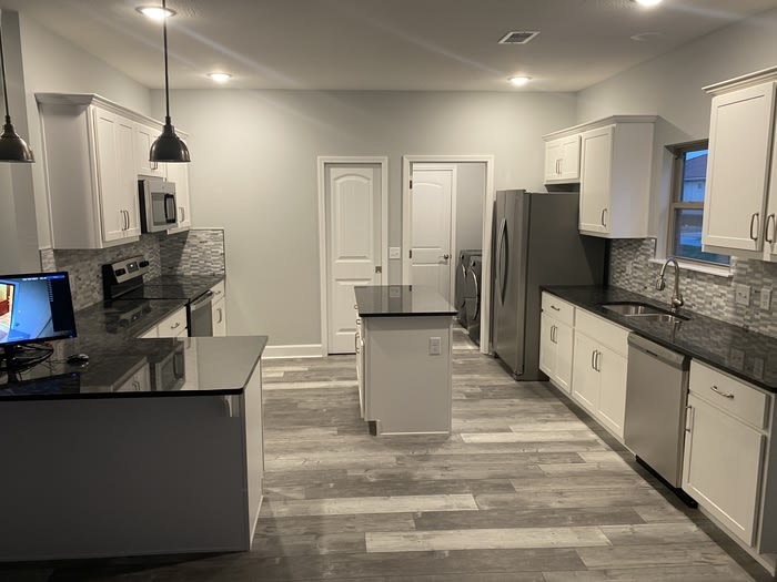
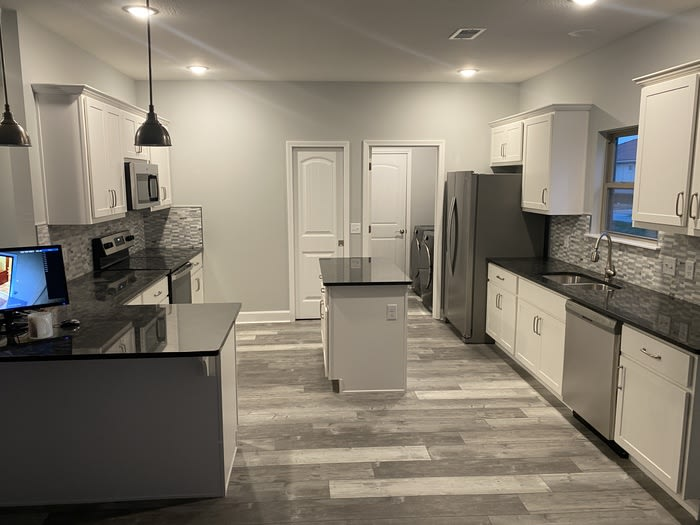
+ mug [27,311,54,340]
